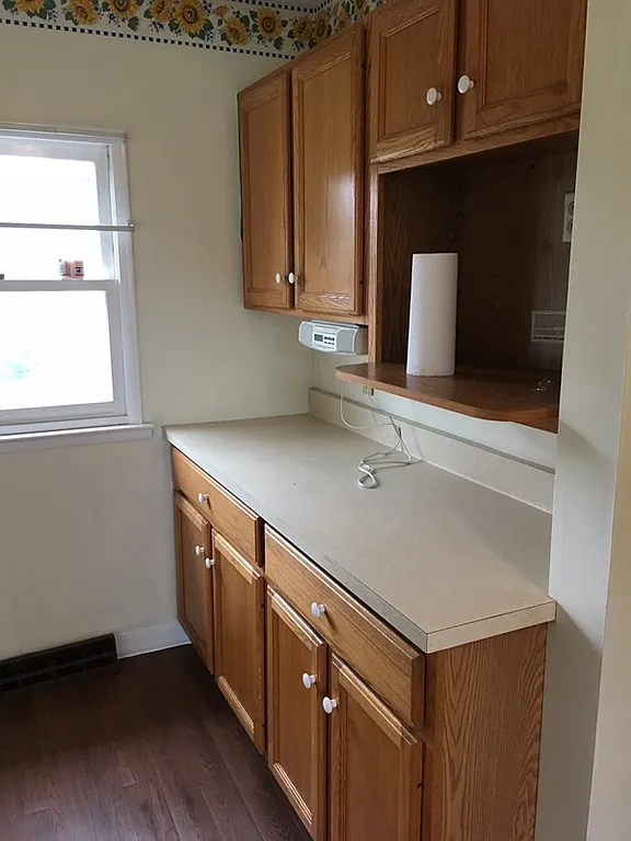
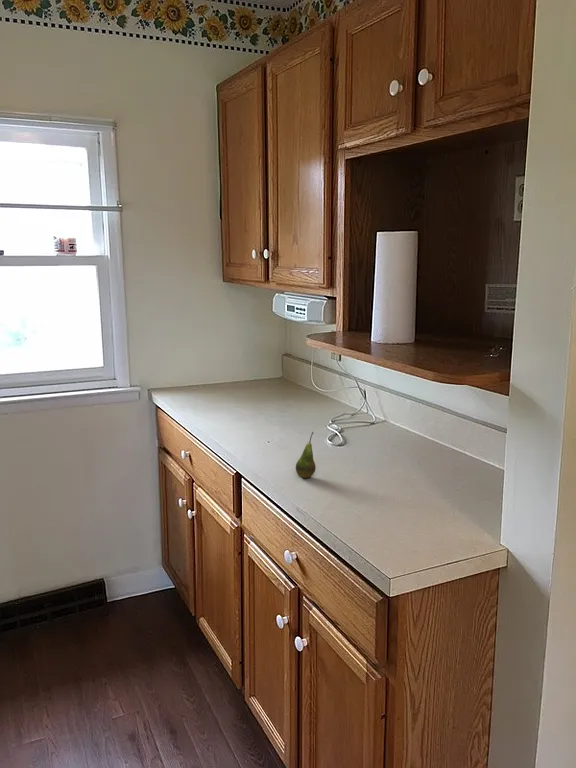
+ fruit [295,431,317,479]
